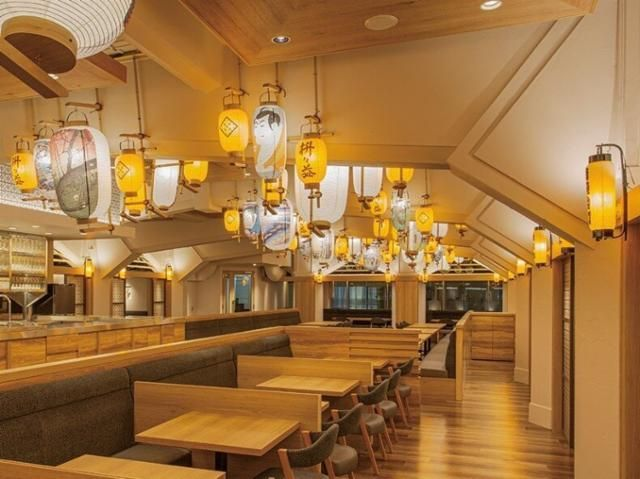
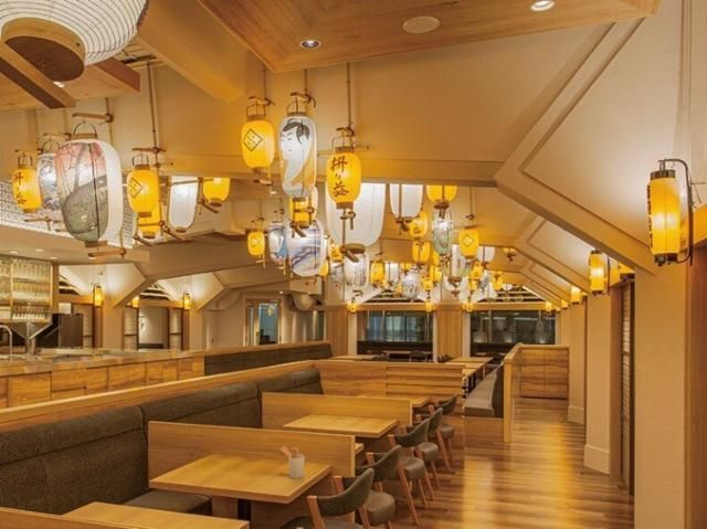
+ utensil holder [278,445,306,479]
